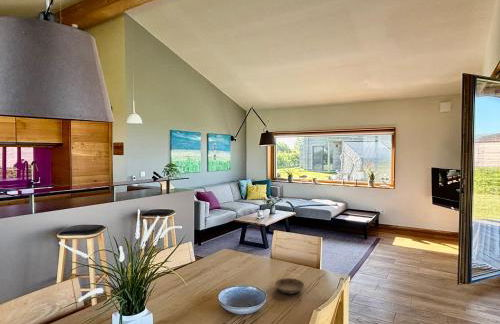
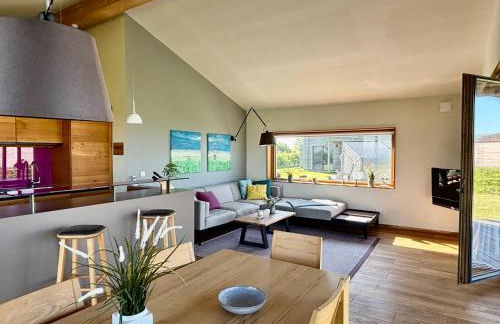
- saucer [274,277,305,295]
